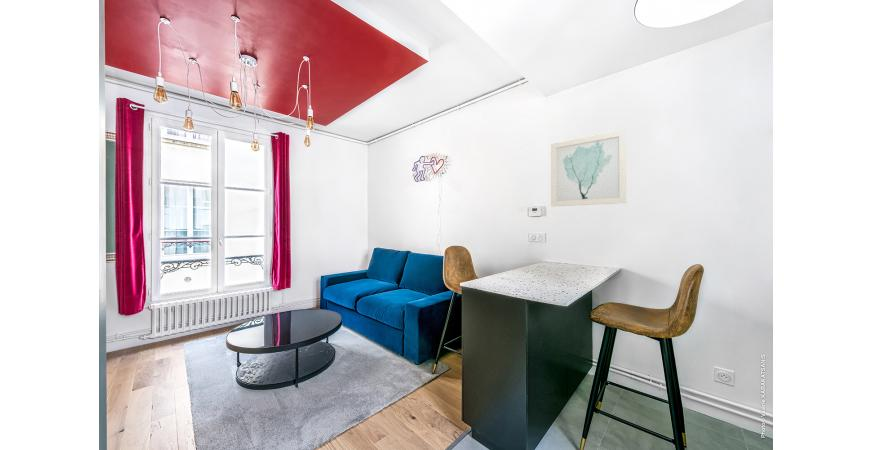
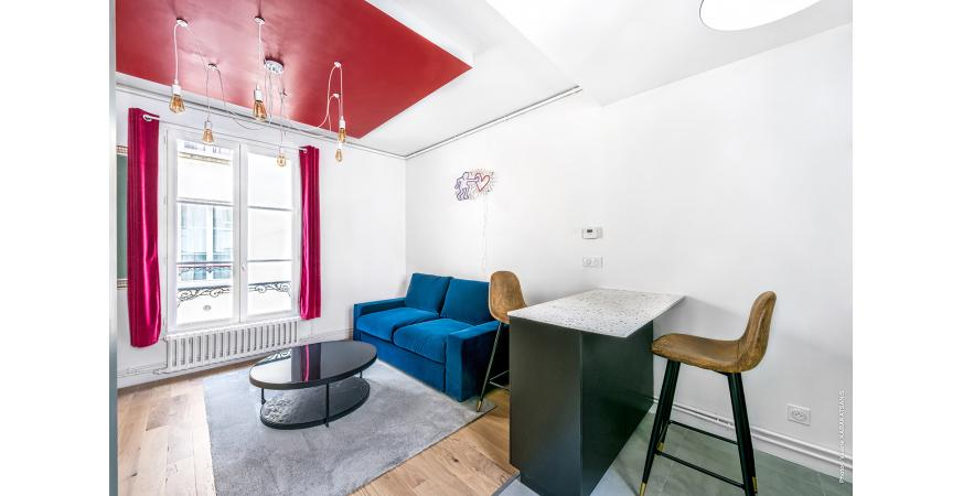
- wall art [550,128,627,208]
